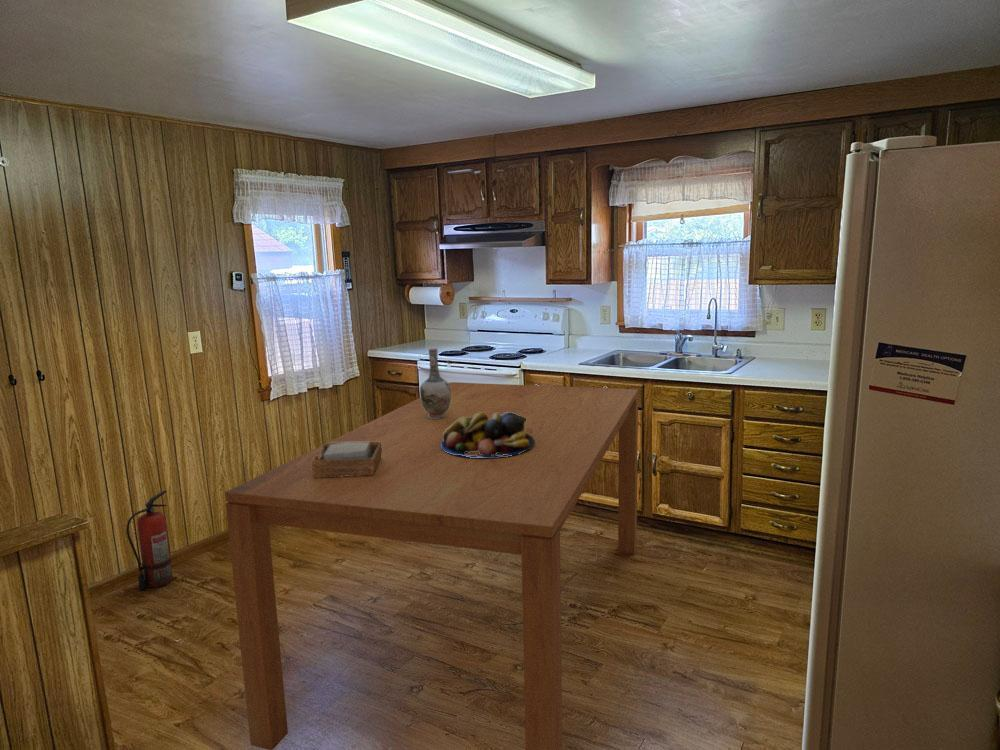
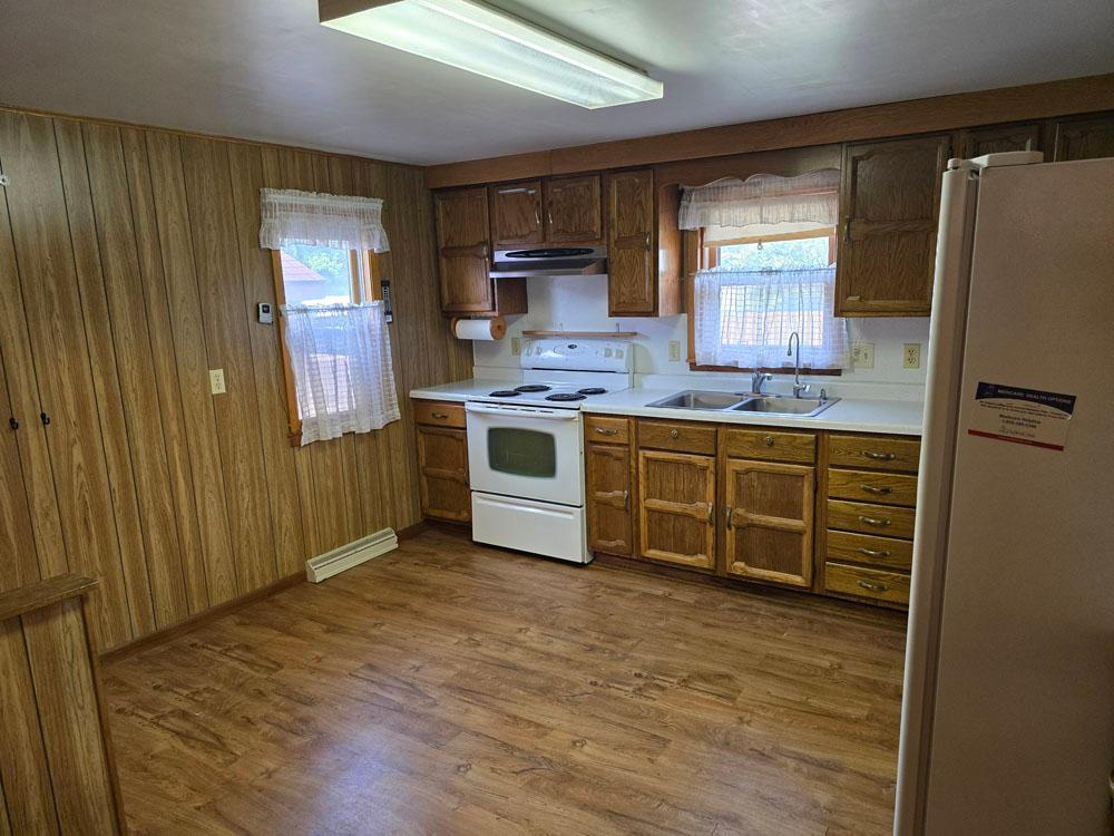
- vase [419,347,451,419]
- fire extinguisher [126,489,174,590]
- fruit bowl [441,412,535,458]
- dining table [224,381,639,750]
- napkin holder [312,442,382,478]
